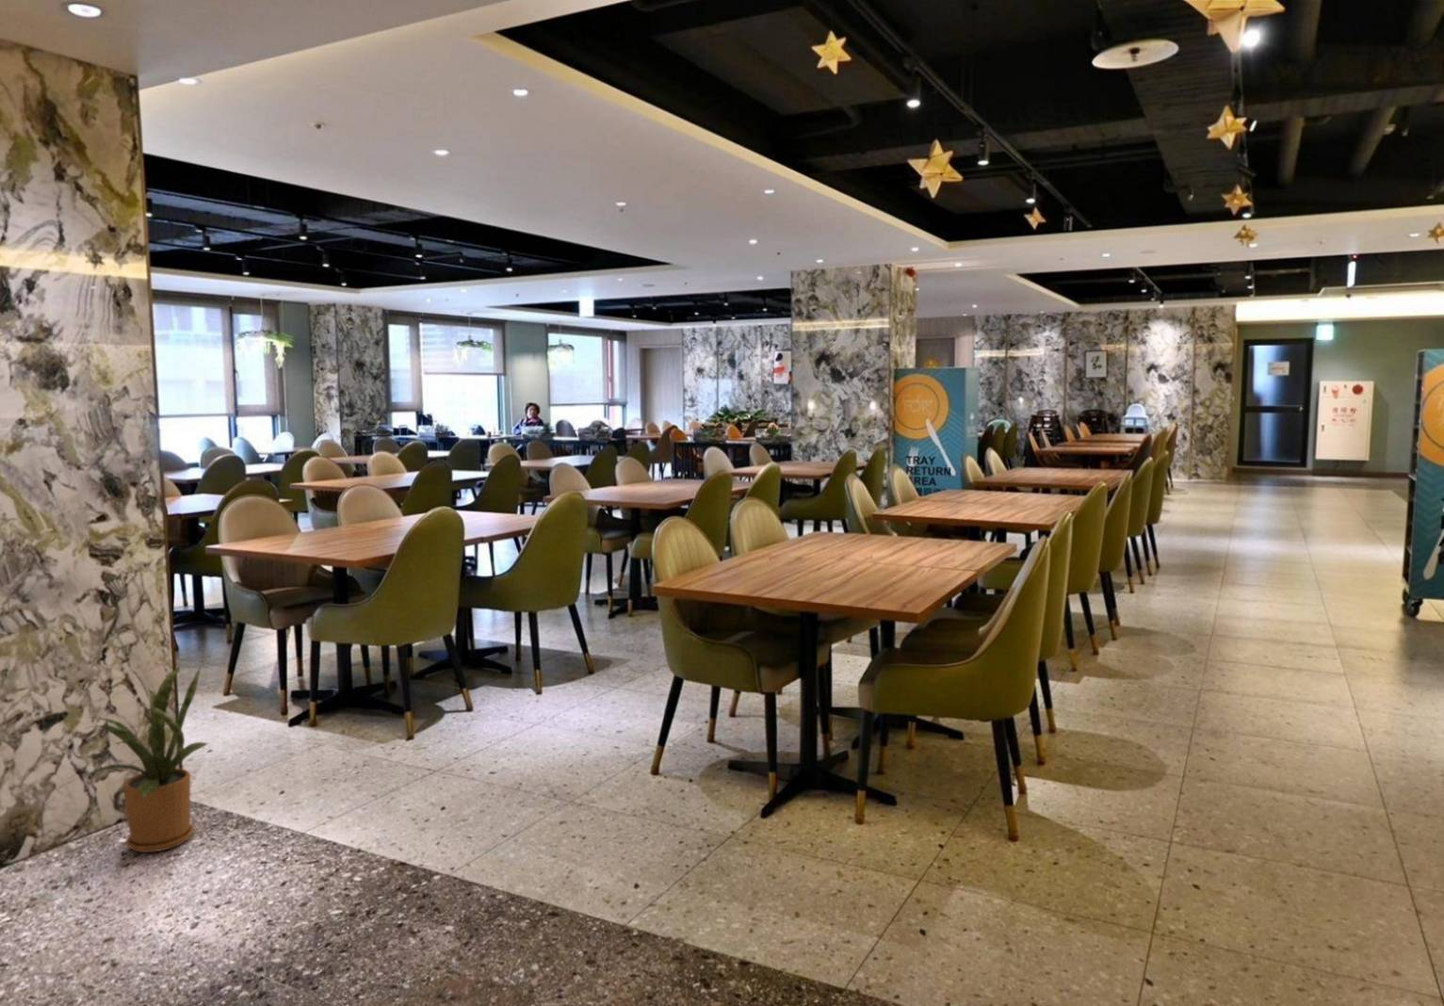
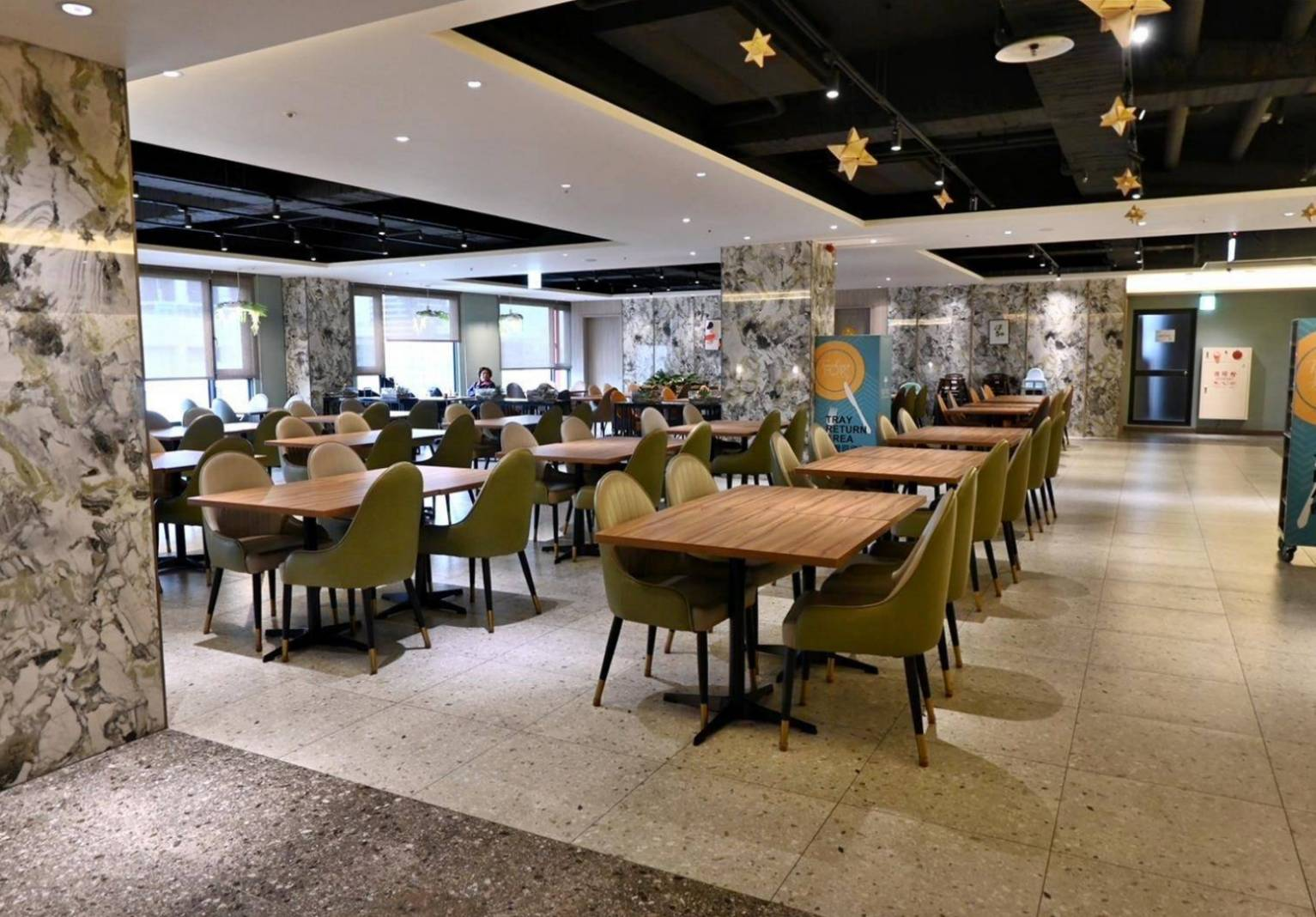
- house plant [84,665,212,854]
